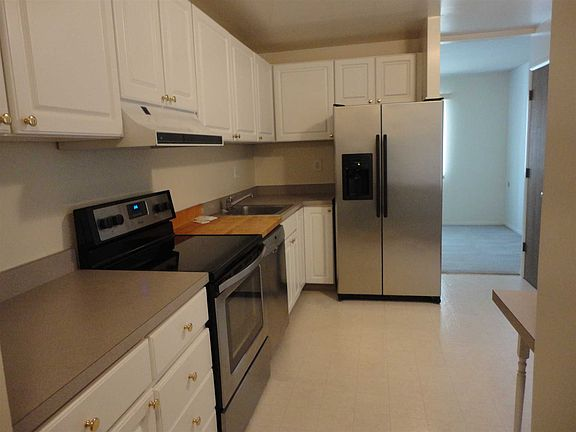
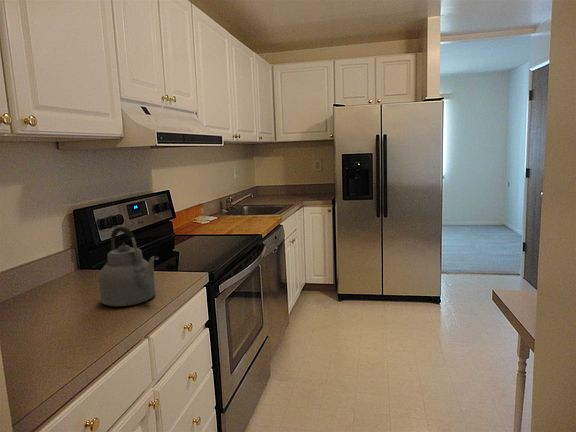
+ kettle [98,226,160,307]
